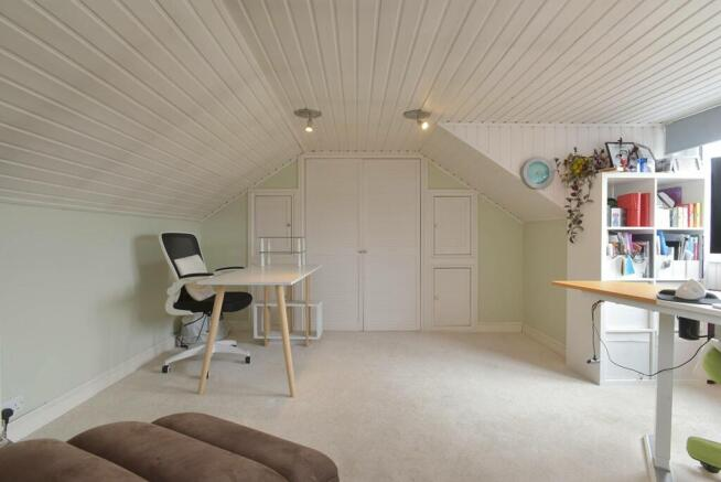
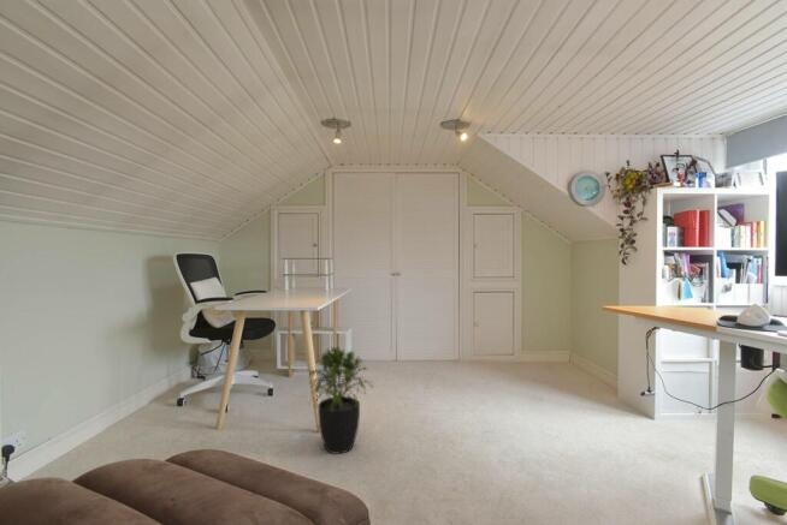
+ potted plant [307,344,375,455]
